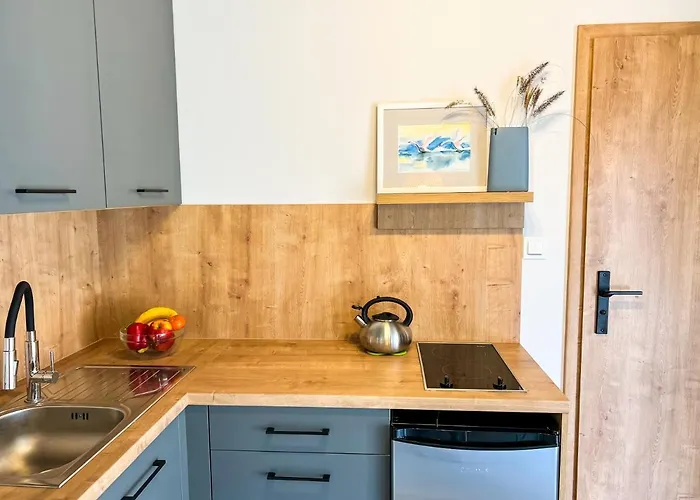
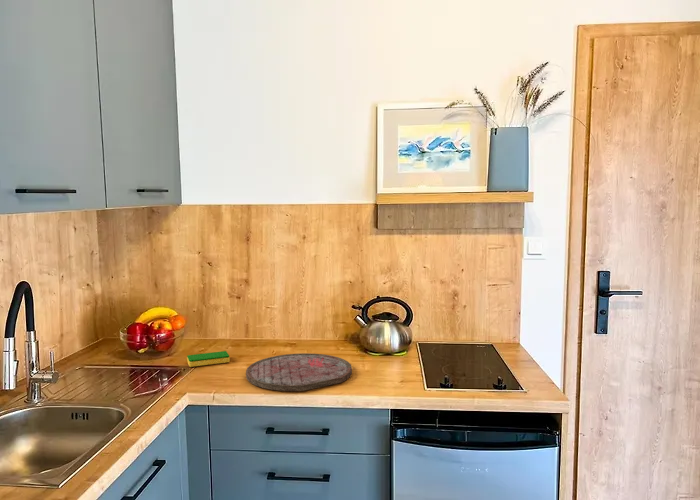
+ dish sponge [186,350,231,368]
+ cutting board [245,352,353,392]
